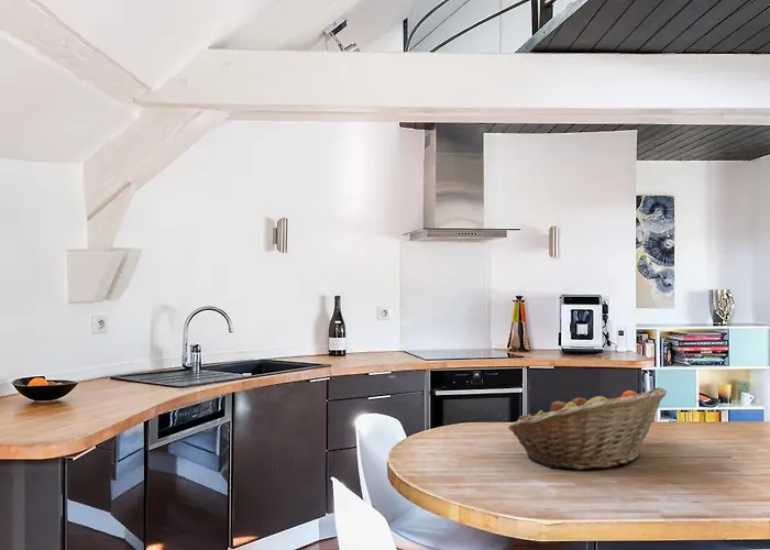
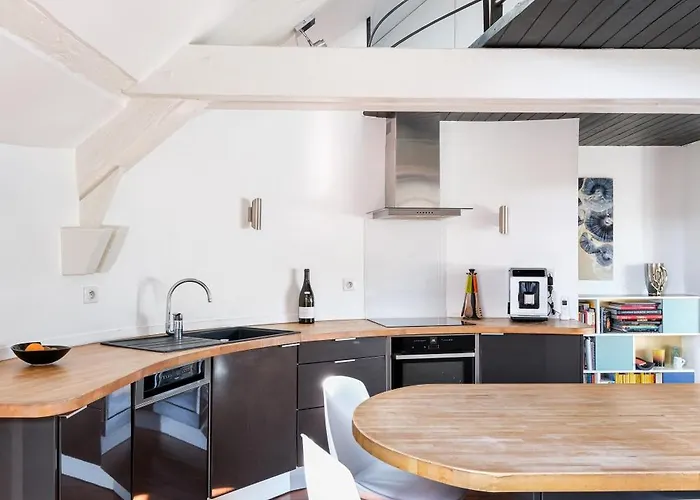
- fruit basket [507,386,668,471]
